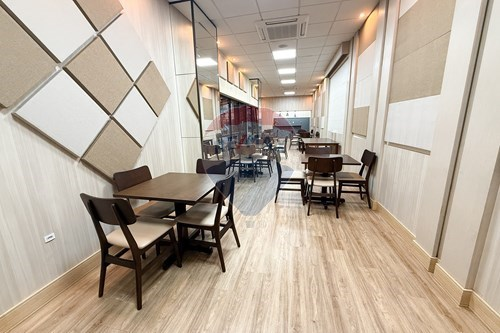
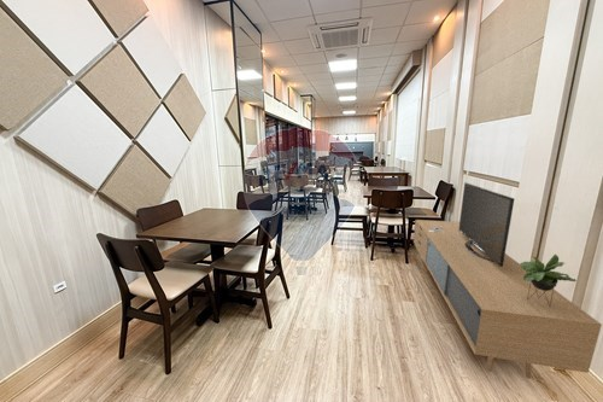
+ media console [412,181,603,380]
